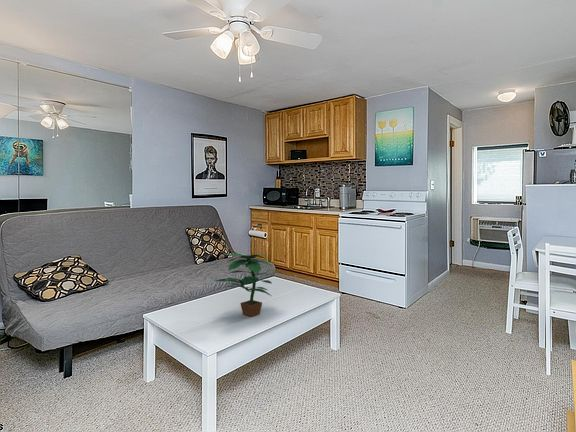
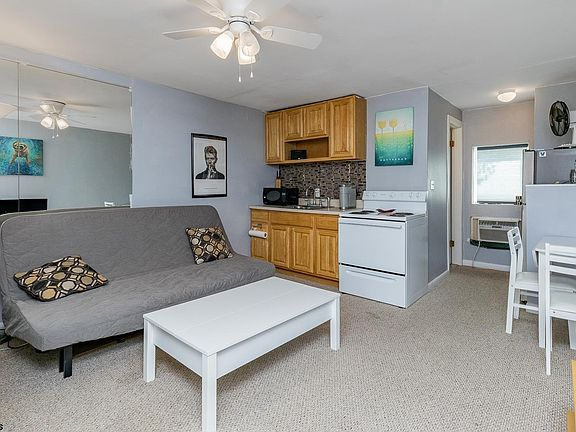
- potted plant [215,252,275,318]
